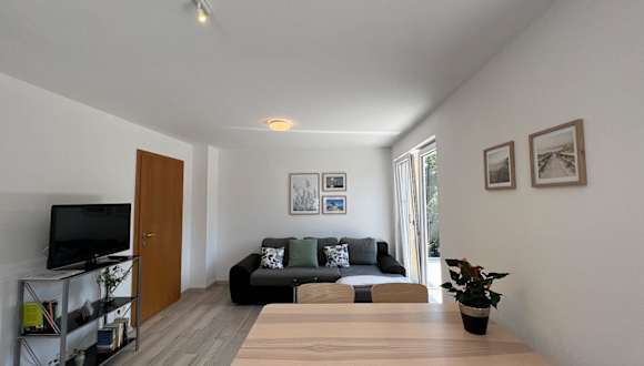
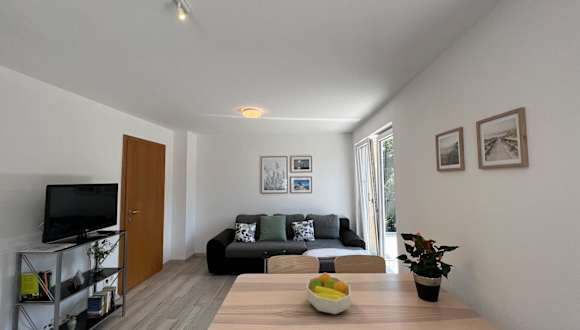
+ fruit bowl [305,271,352,315]
